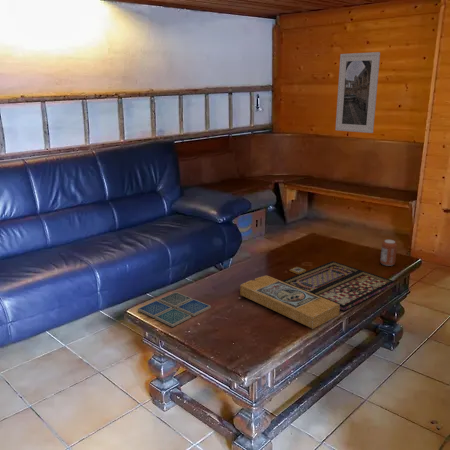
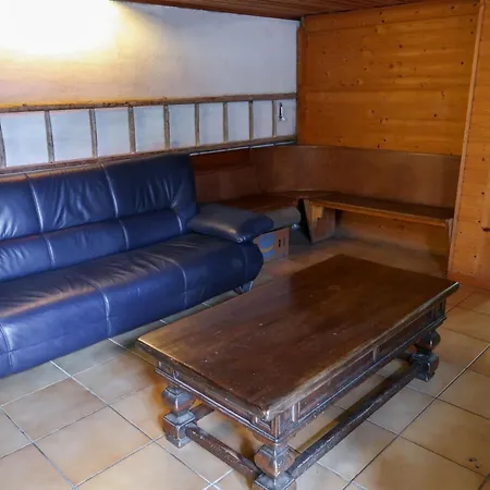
- drink coaster [137,291,212,328]
- can [379,239,398,267]
- board game [239,260,396,330]
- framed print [334,51,381,134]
